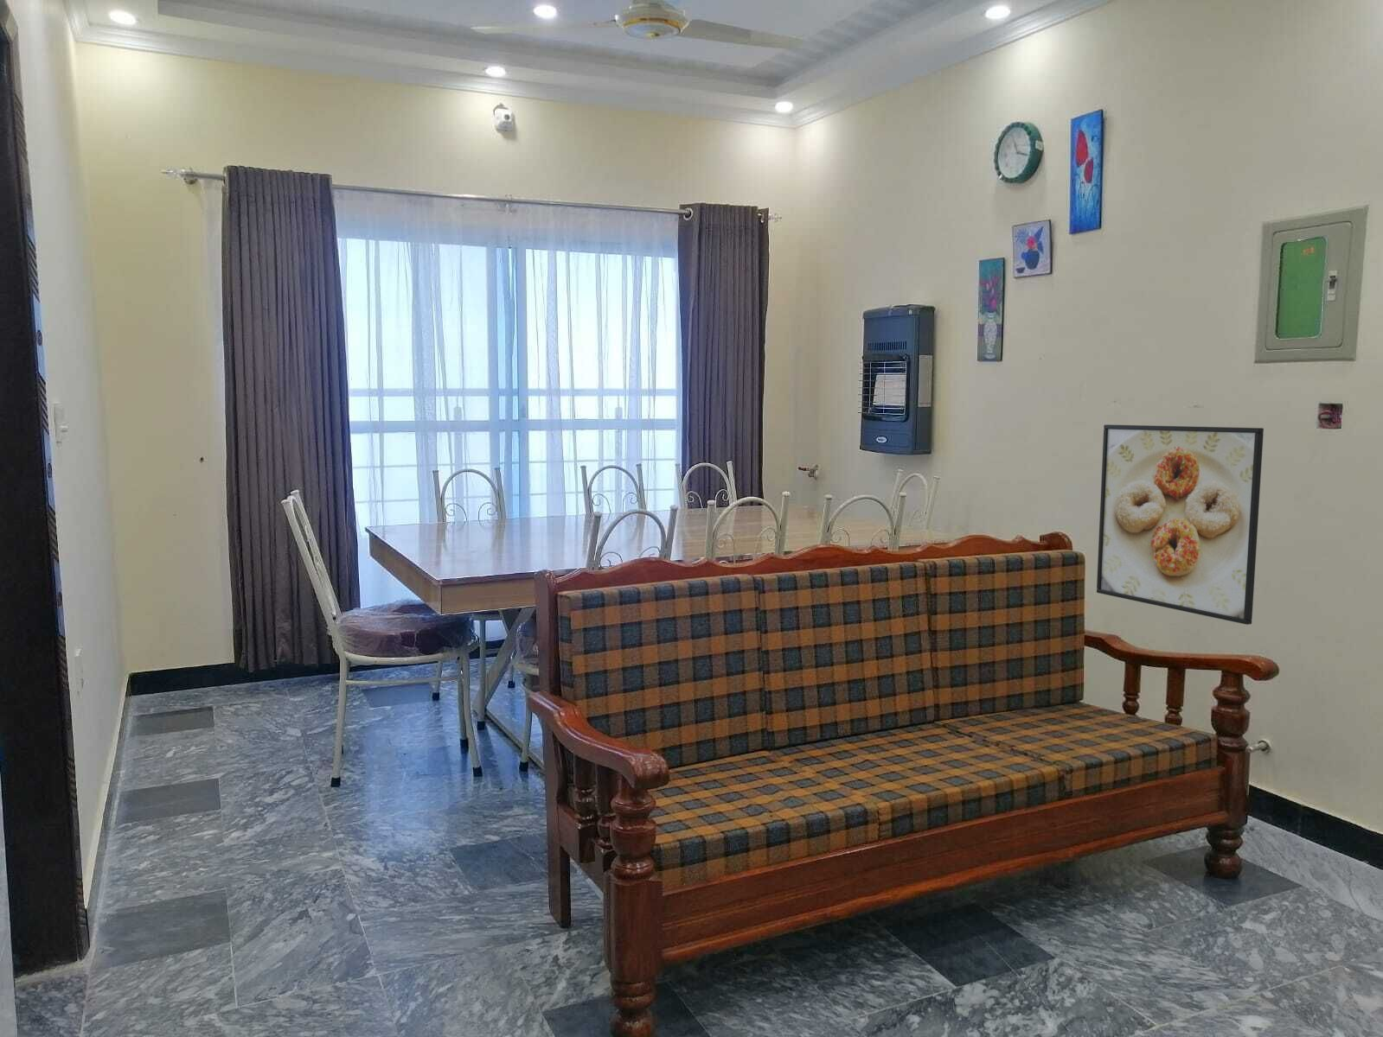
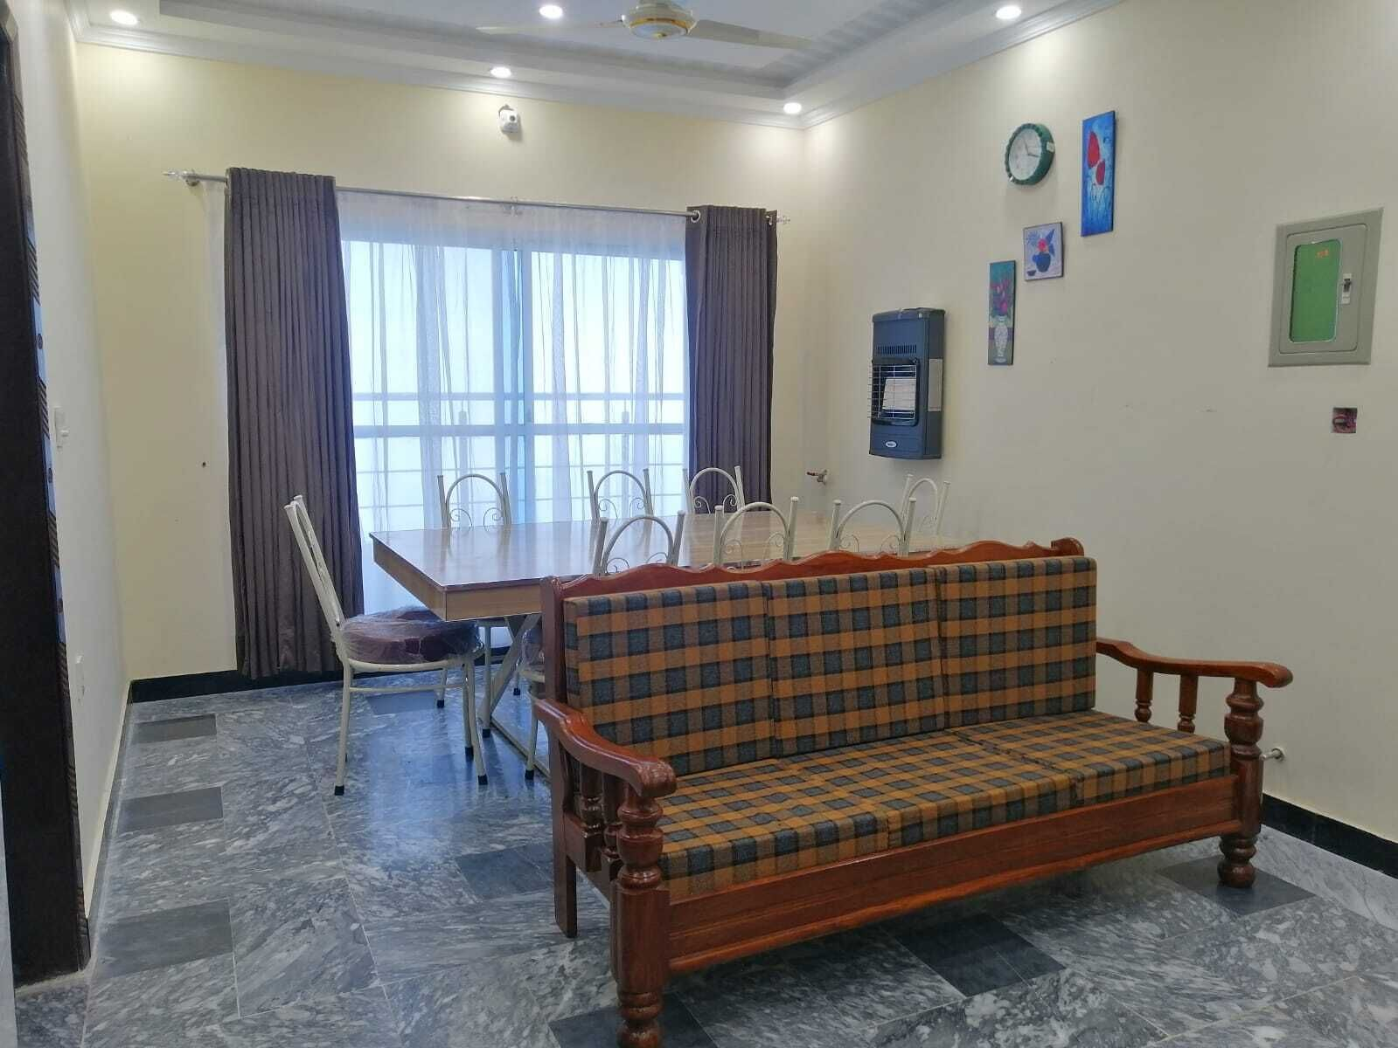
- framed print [1096,425,1264,625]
